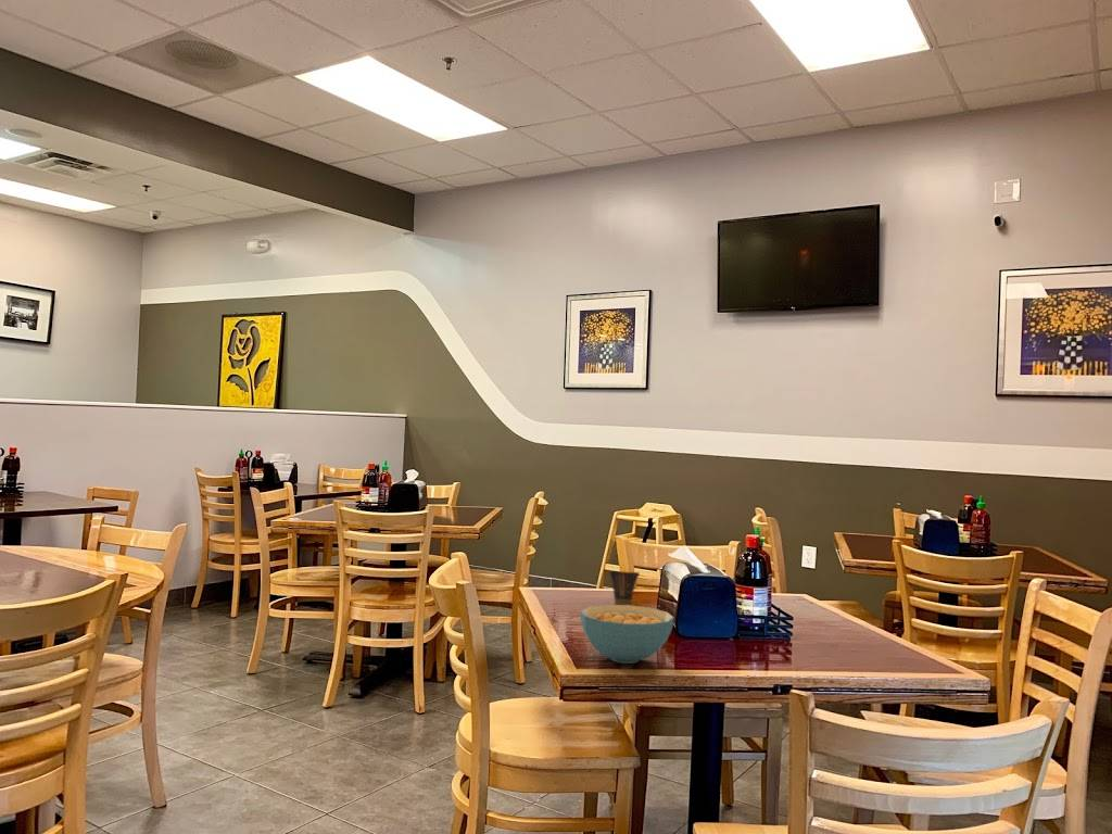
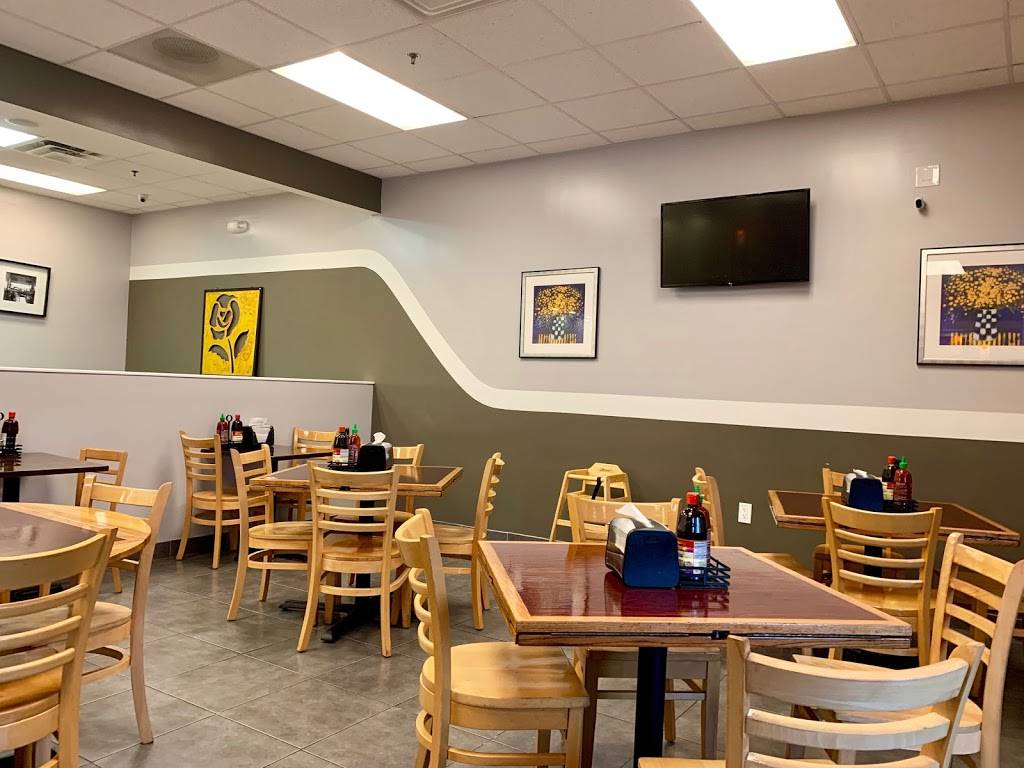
- cup [608,570,641,606]
- cereal bowl [579,604,675,665]
